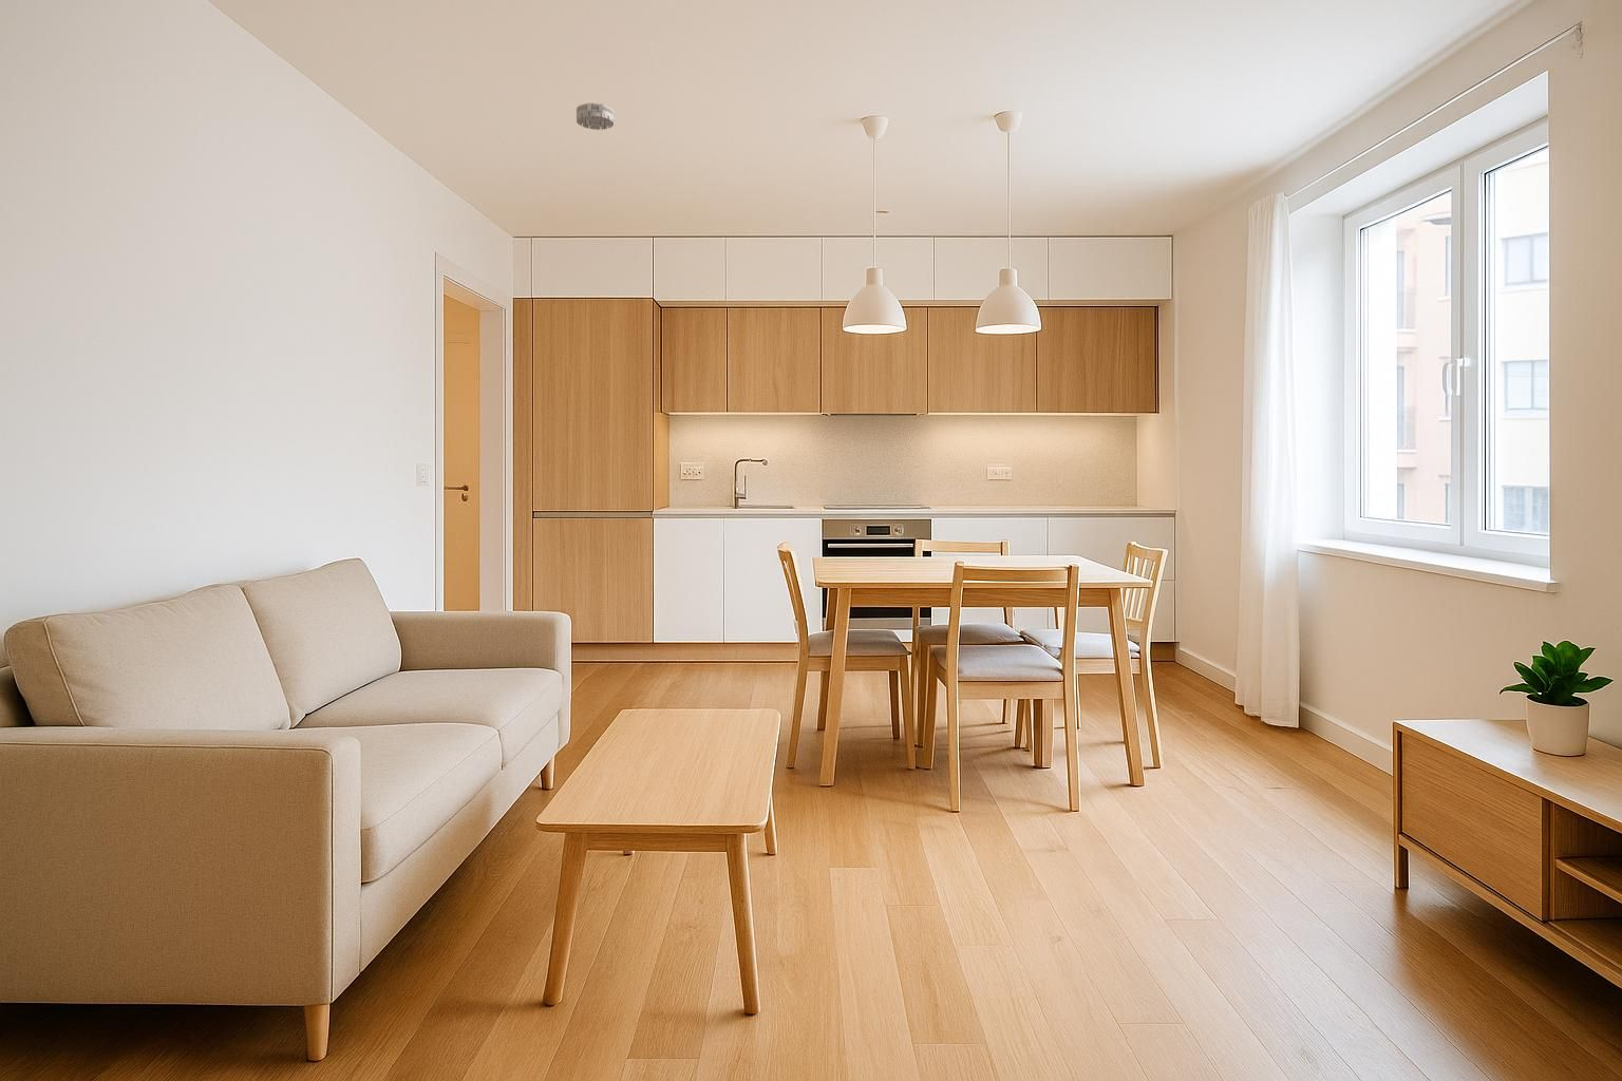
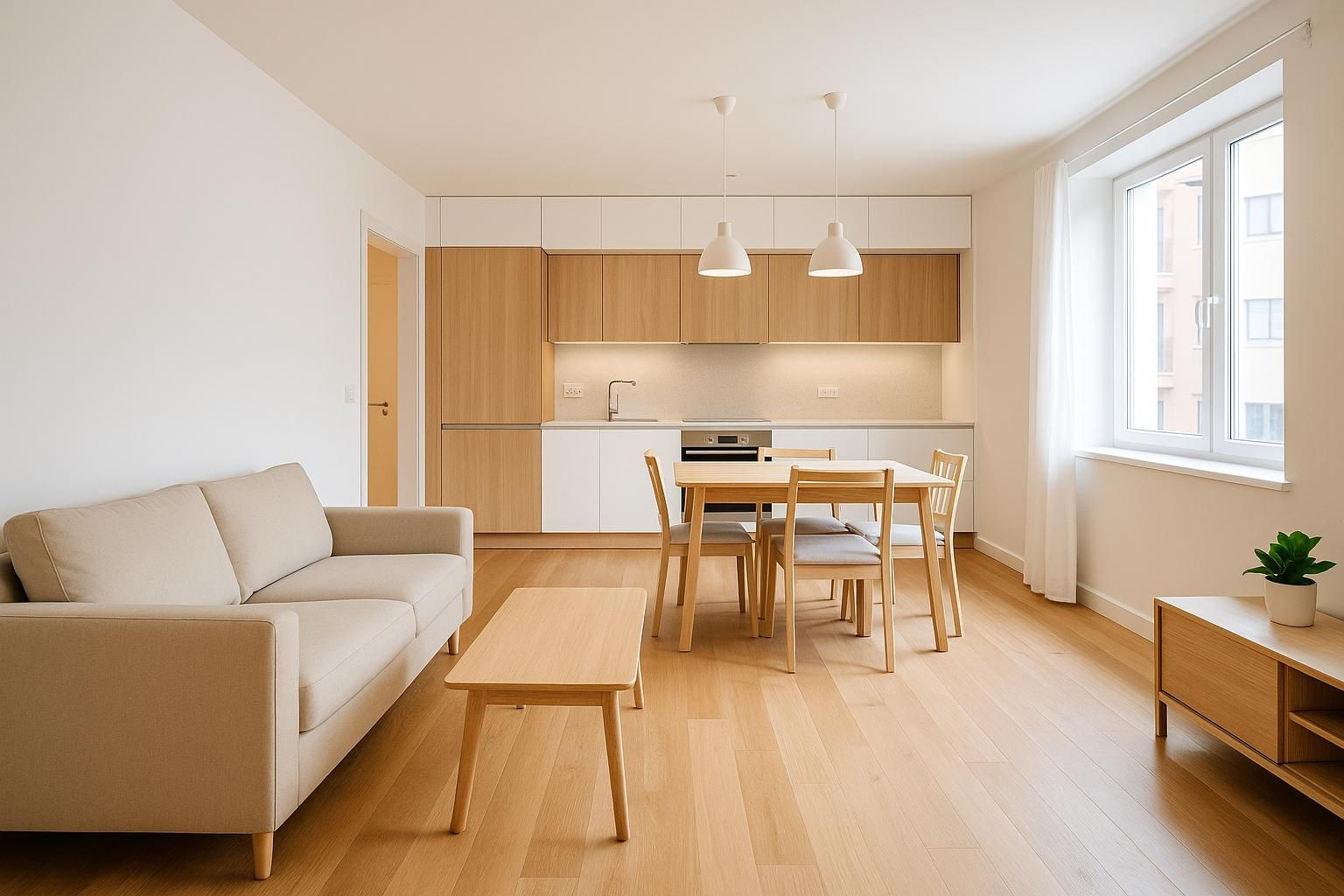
- smoke detector [576,103,614,132]
